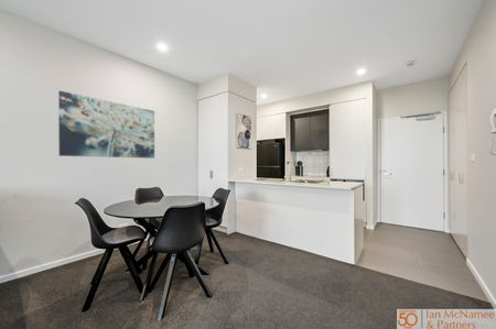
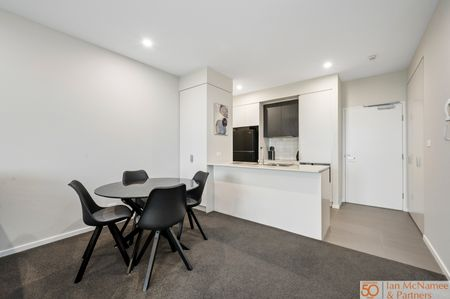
- wall art [57,90,155,160]
